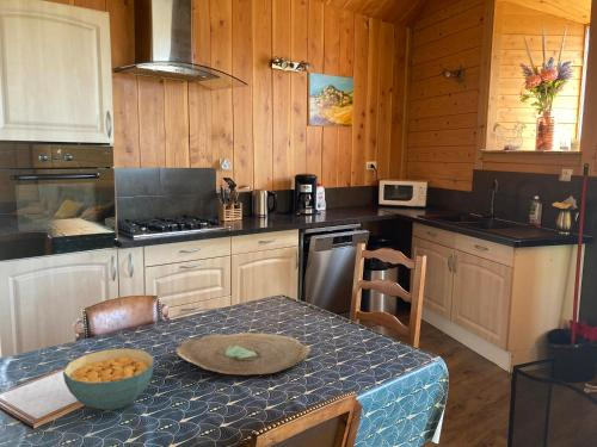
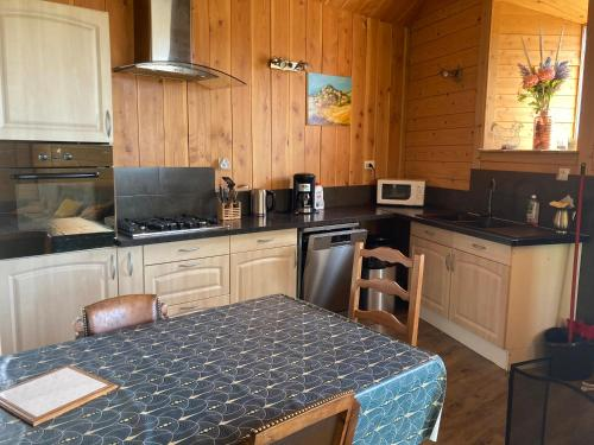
- cereal bowl [62,347,155,411]
- decorative bowl [174,331,312,375]
